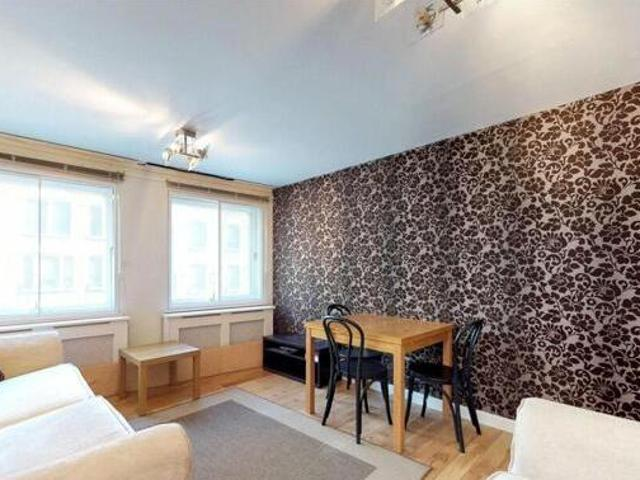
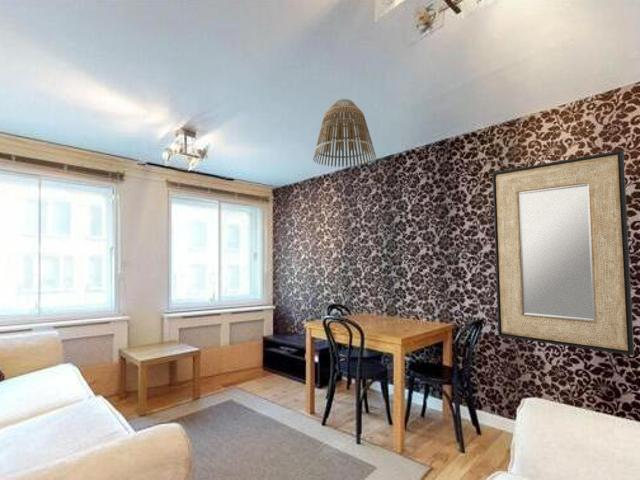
+ lamp shade [312,98,377,168]
+ home mirror [491,149,635,356]
